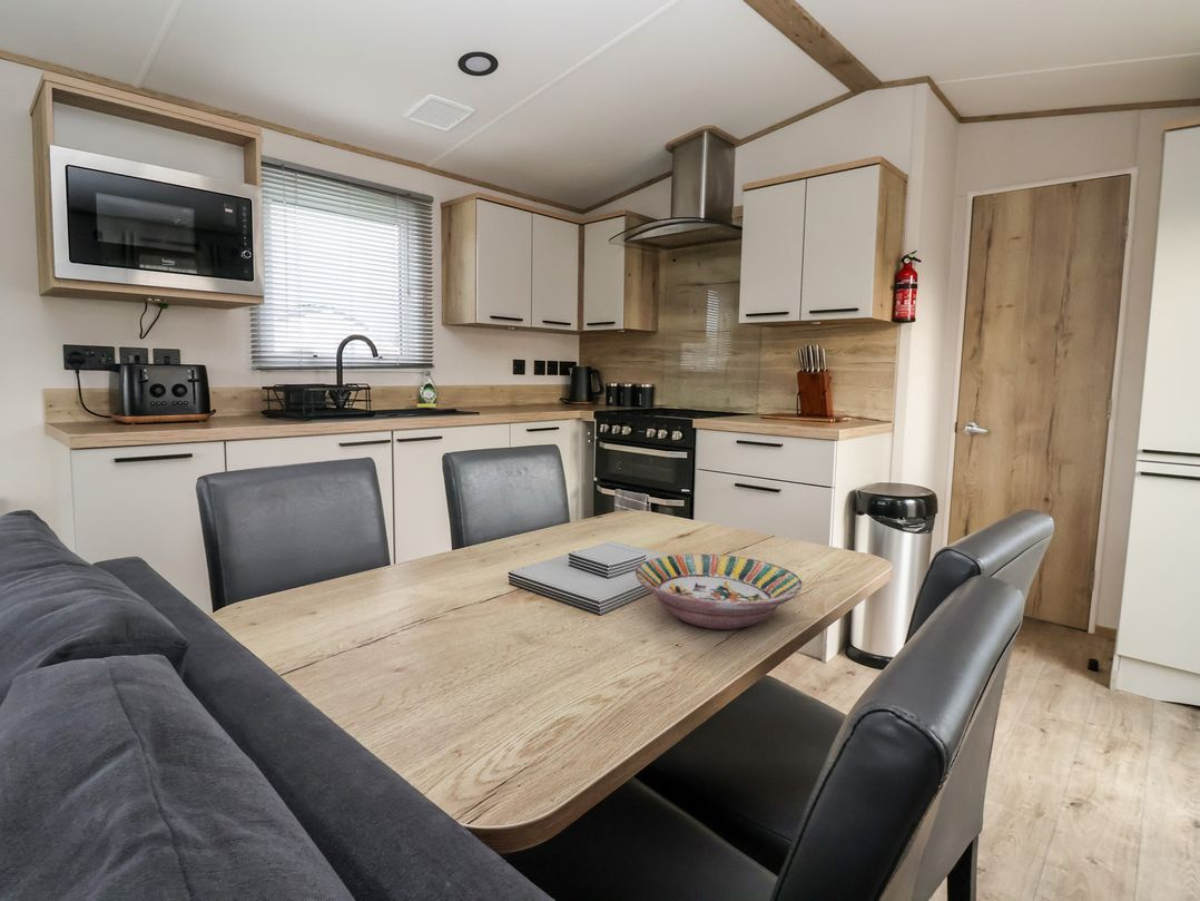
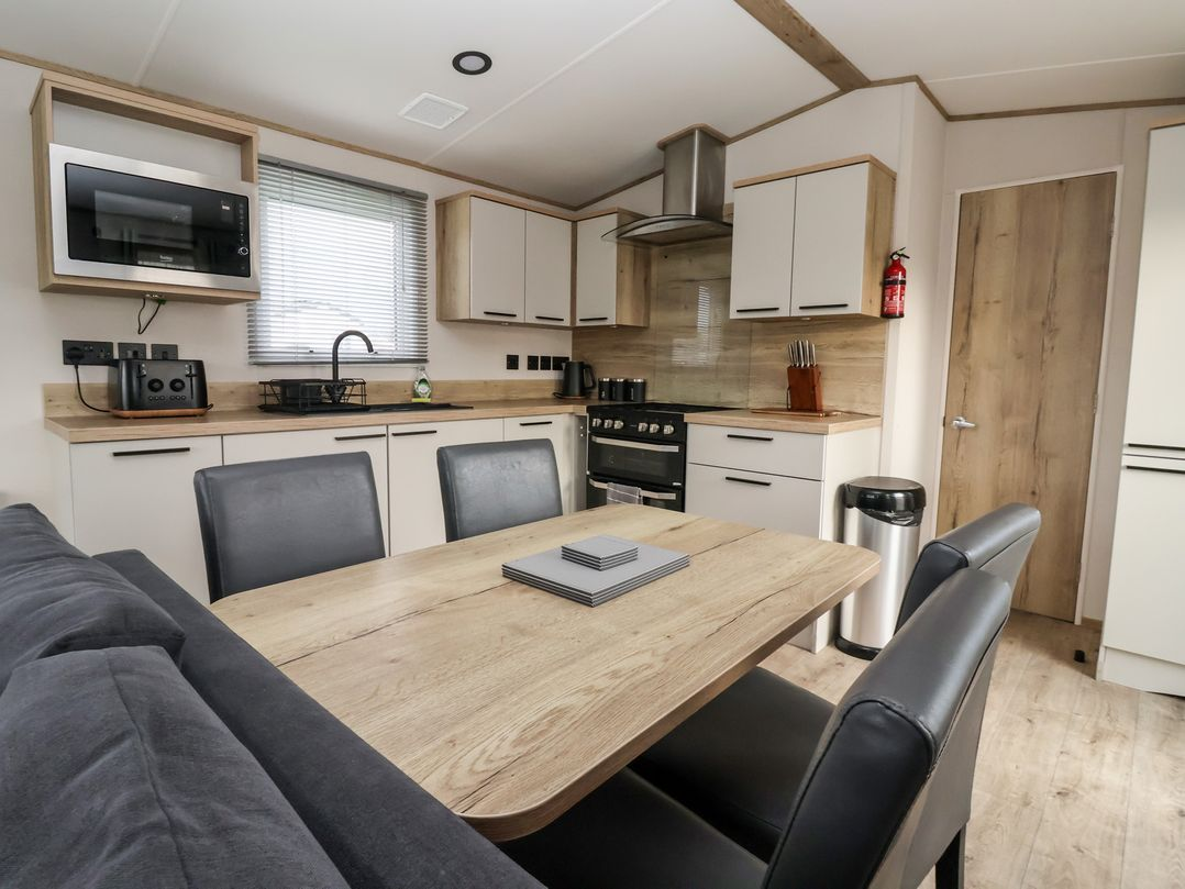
- serving bowl [633,554,804,630]
